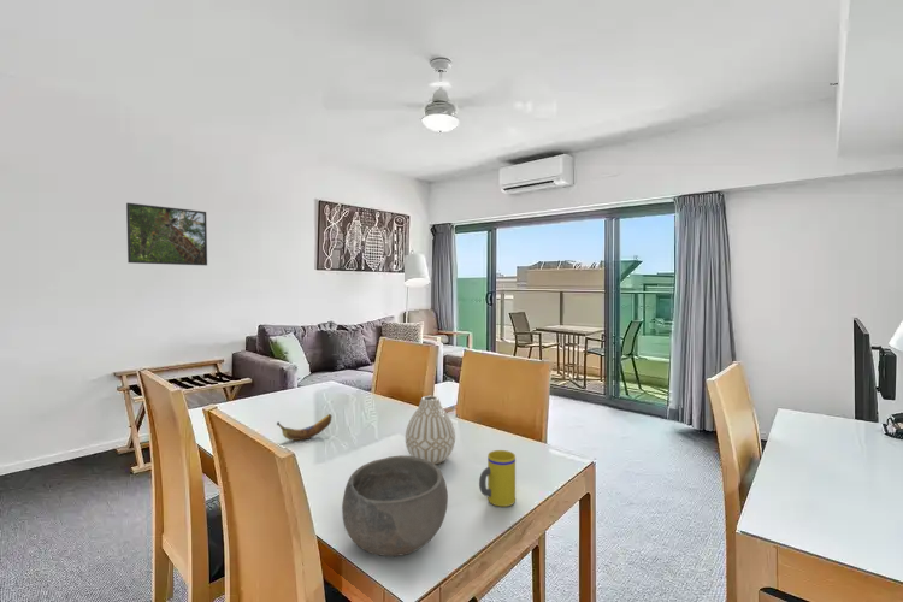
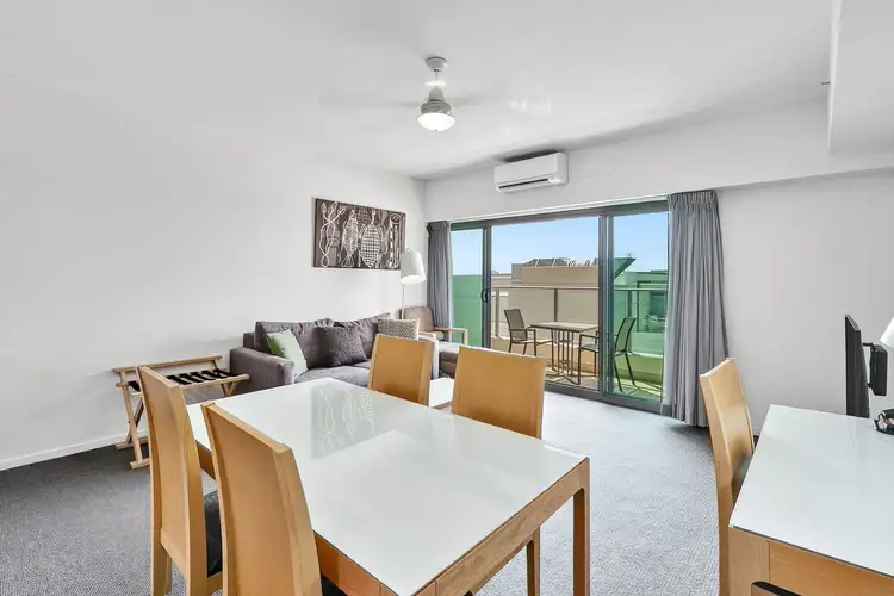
- vase [405,395,456,466]
- banana [276,413,334,442]
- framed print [125,202,208,266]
- bowl [341,454,449,557]
- mug [478,449,517,508]
